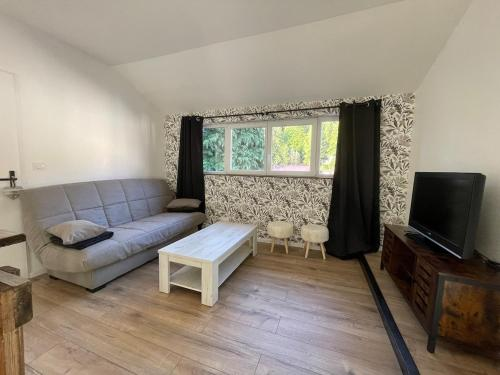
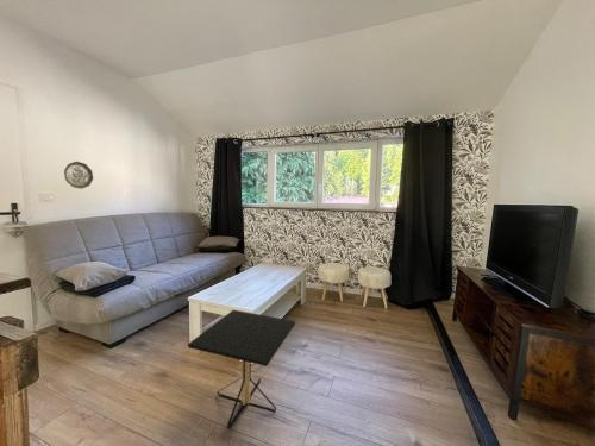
+ side table [187,309,296,429]
+ decorative plate [63,161,94,190]
